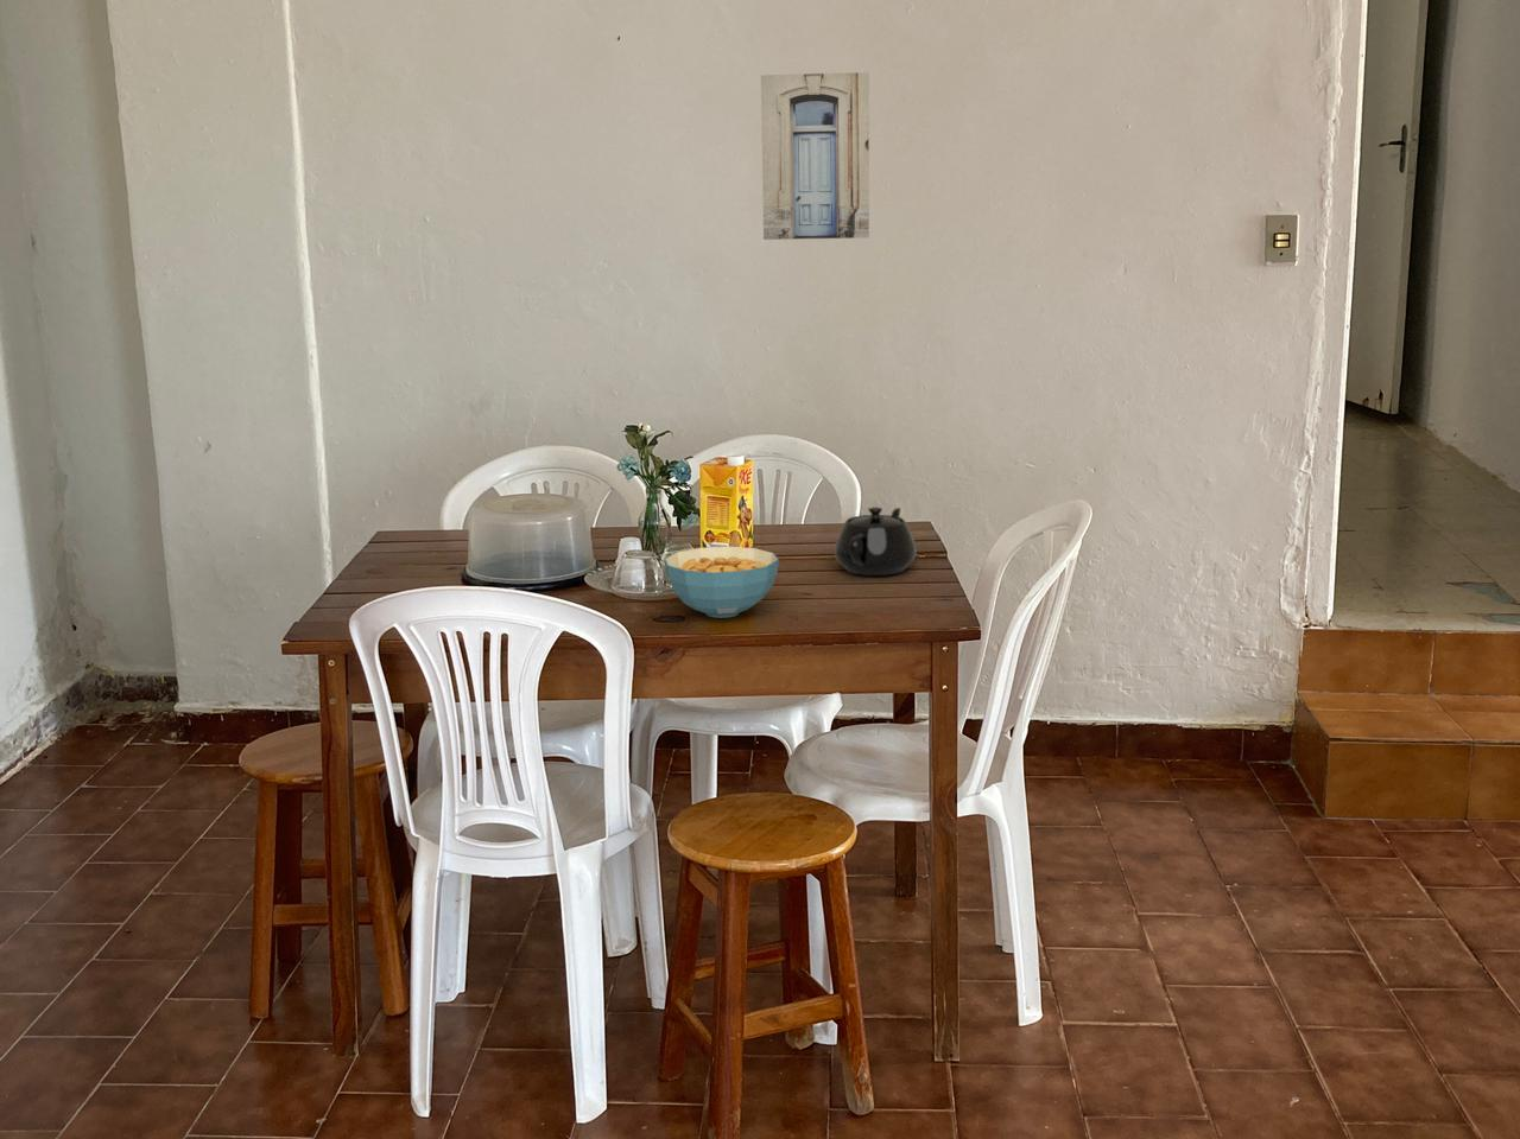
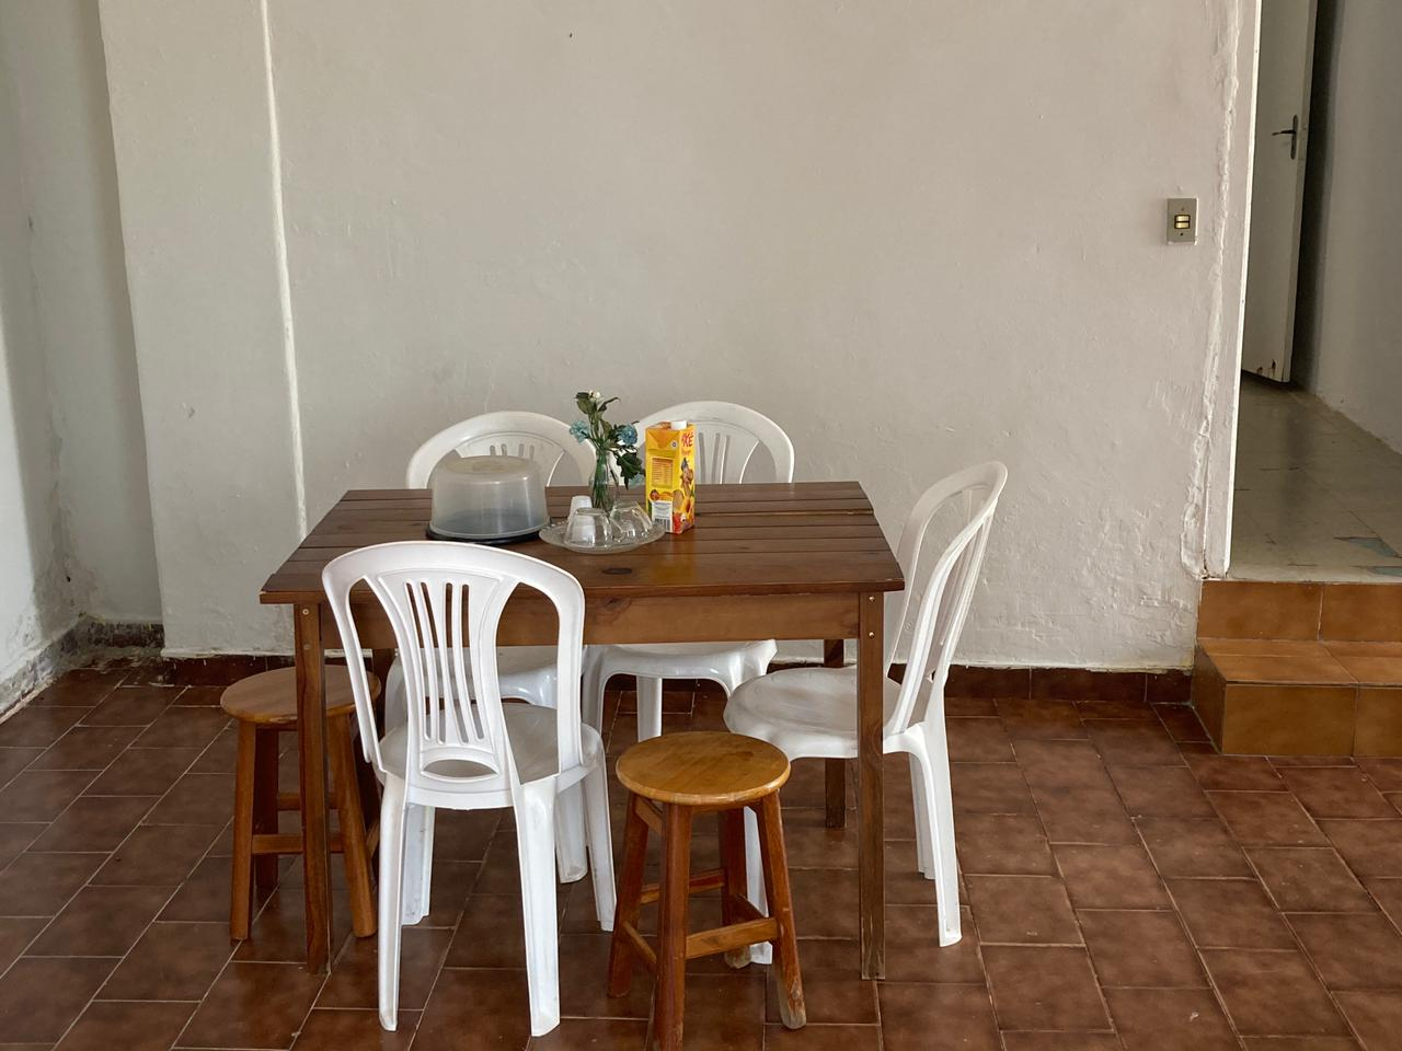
- teapot [834,505,918,577]
- wall art [760,72,870,240]
- cereal bowl [663,546,780,620]
